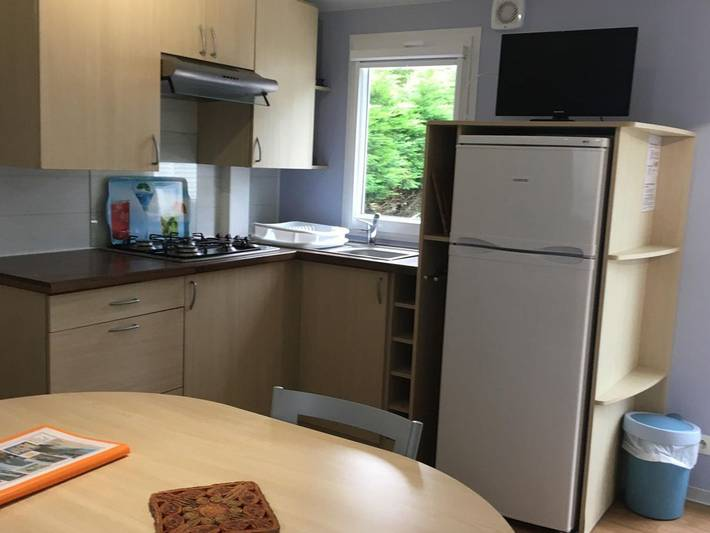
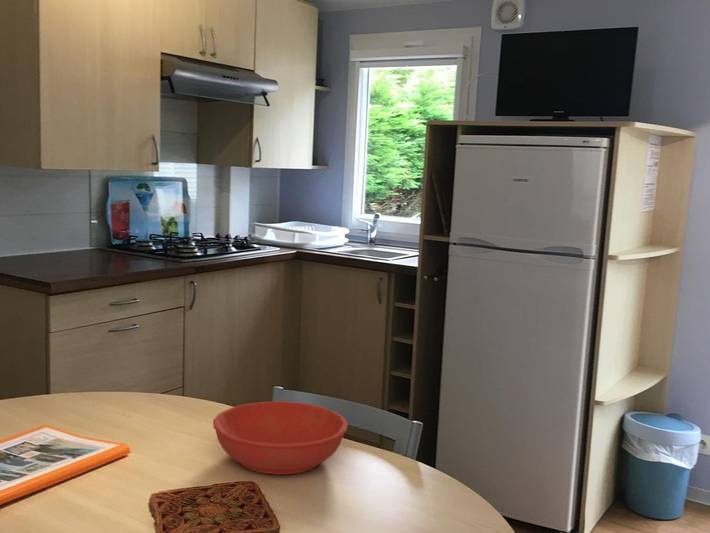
+ bowl [212,401,349,475]
